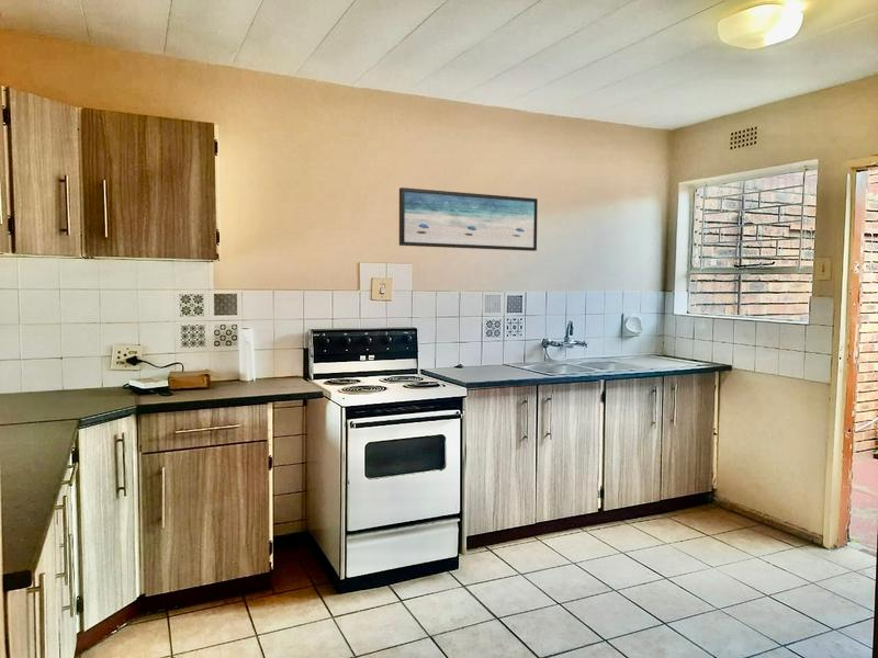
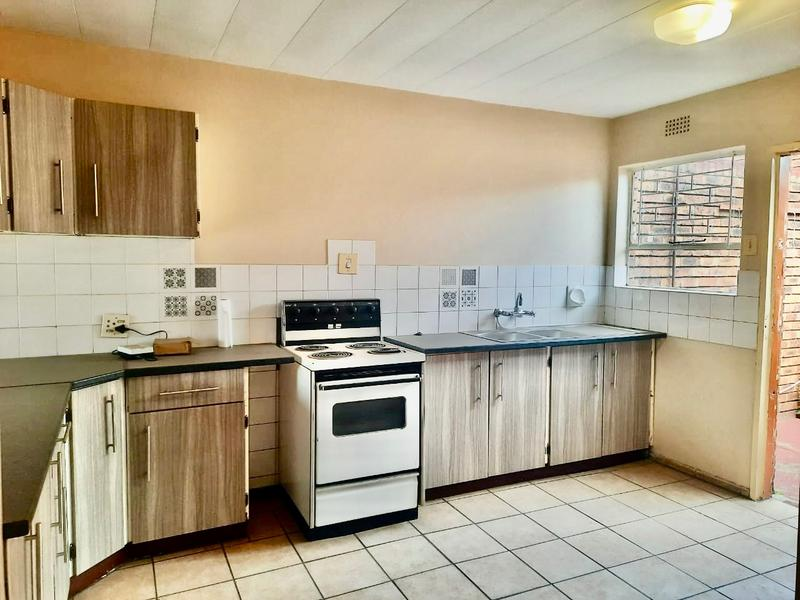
- wall art [398,186,539,252]
